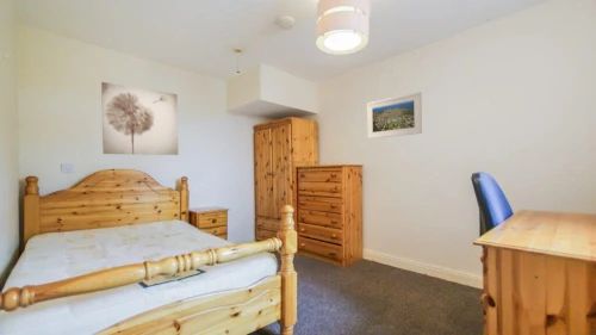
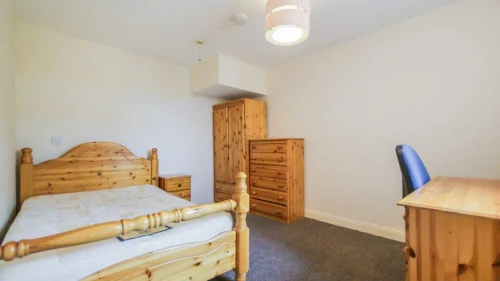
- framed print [366,91,423,139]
- wall art [100,81,179,156]
